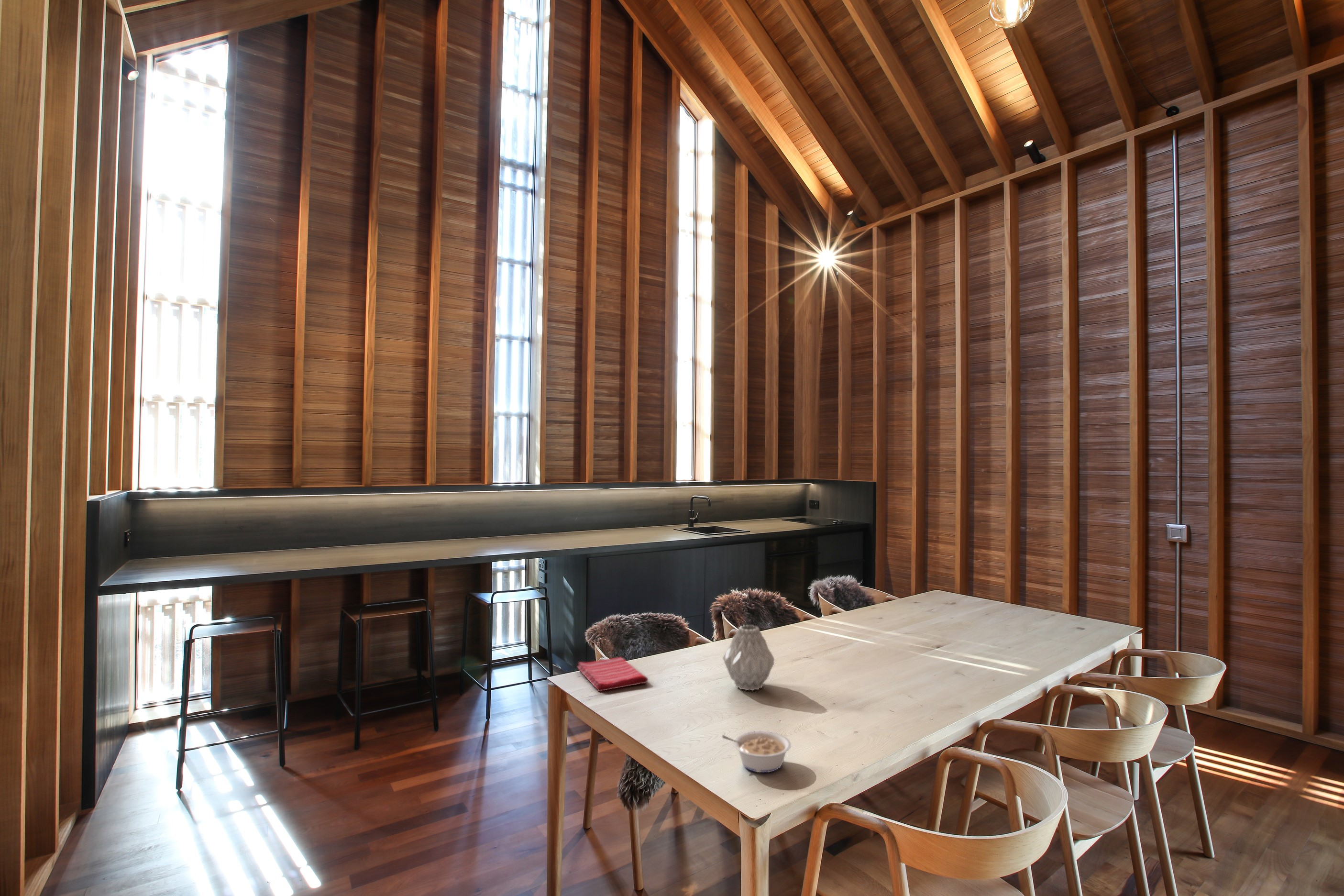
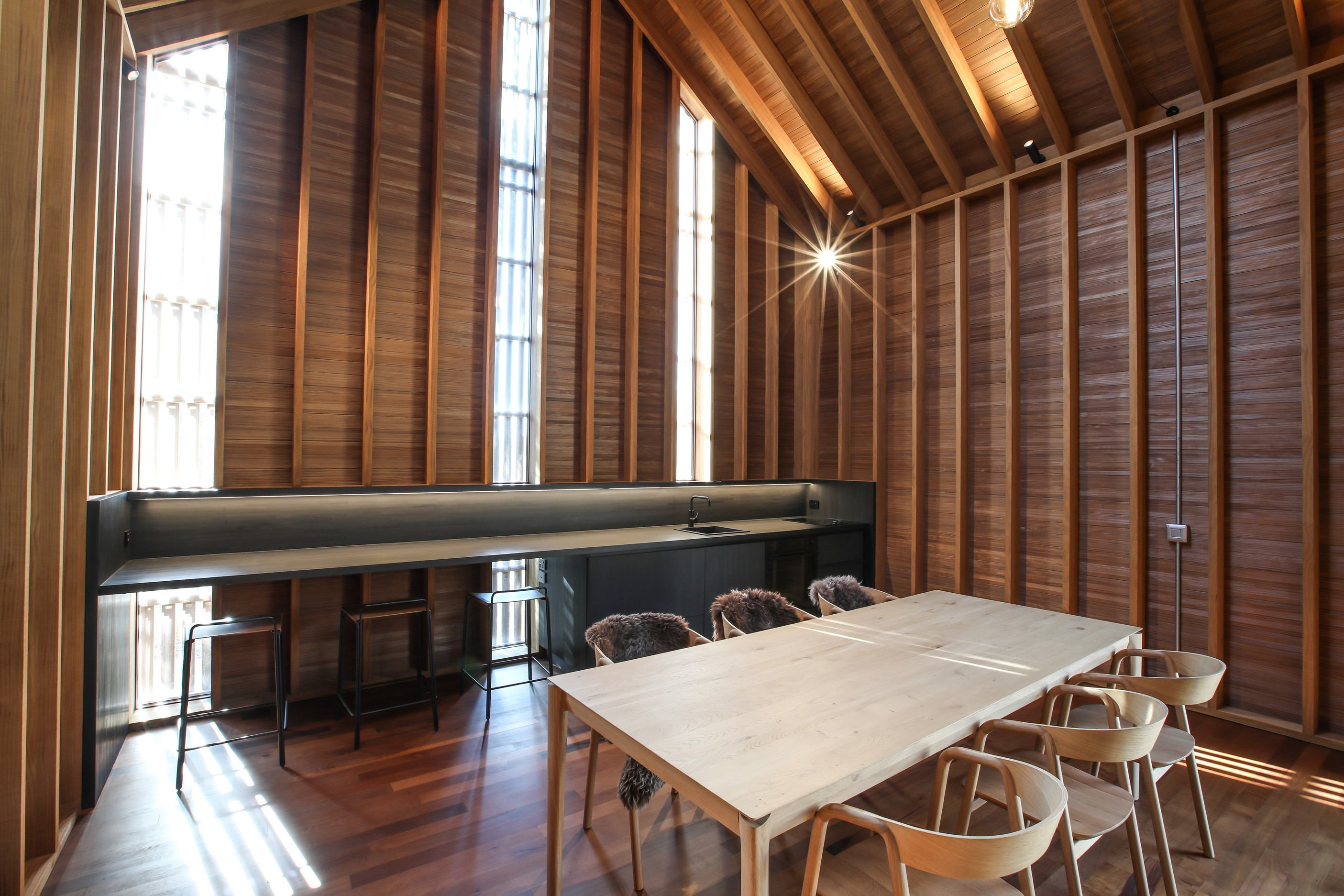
- legume [721,730,792,773]
- dish towel [577,657,649,692]
- vase [722,624,775,691]
